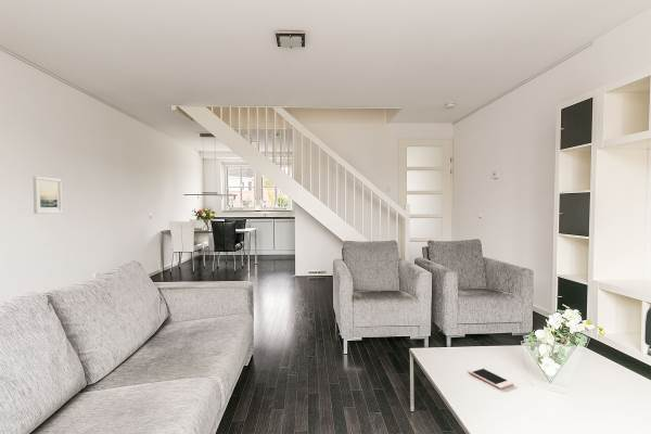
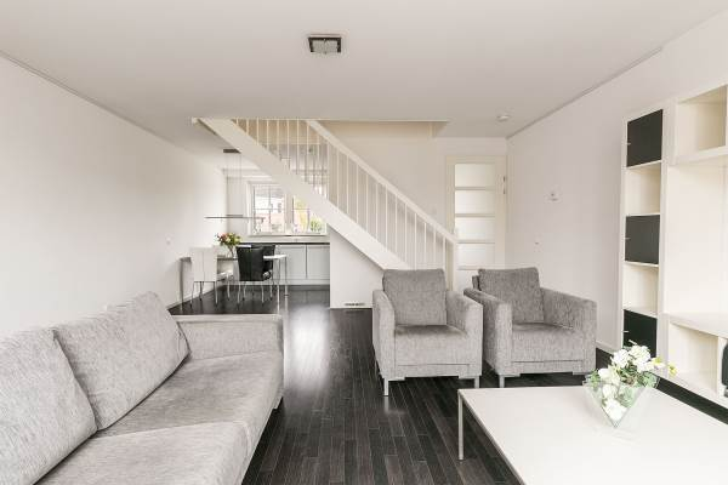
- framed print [33,176,63,215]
- cell phone [468,366,514,391]
